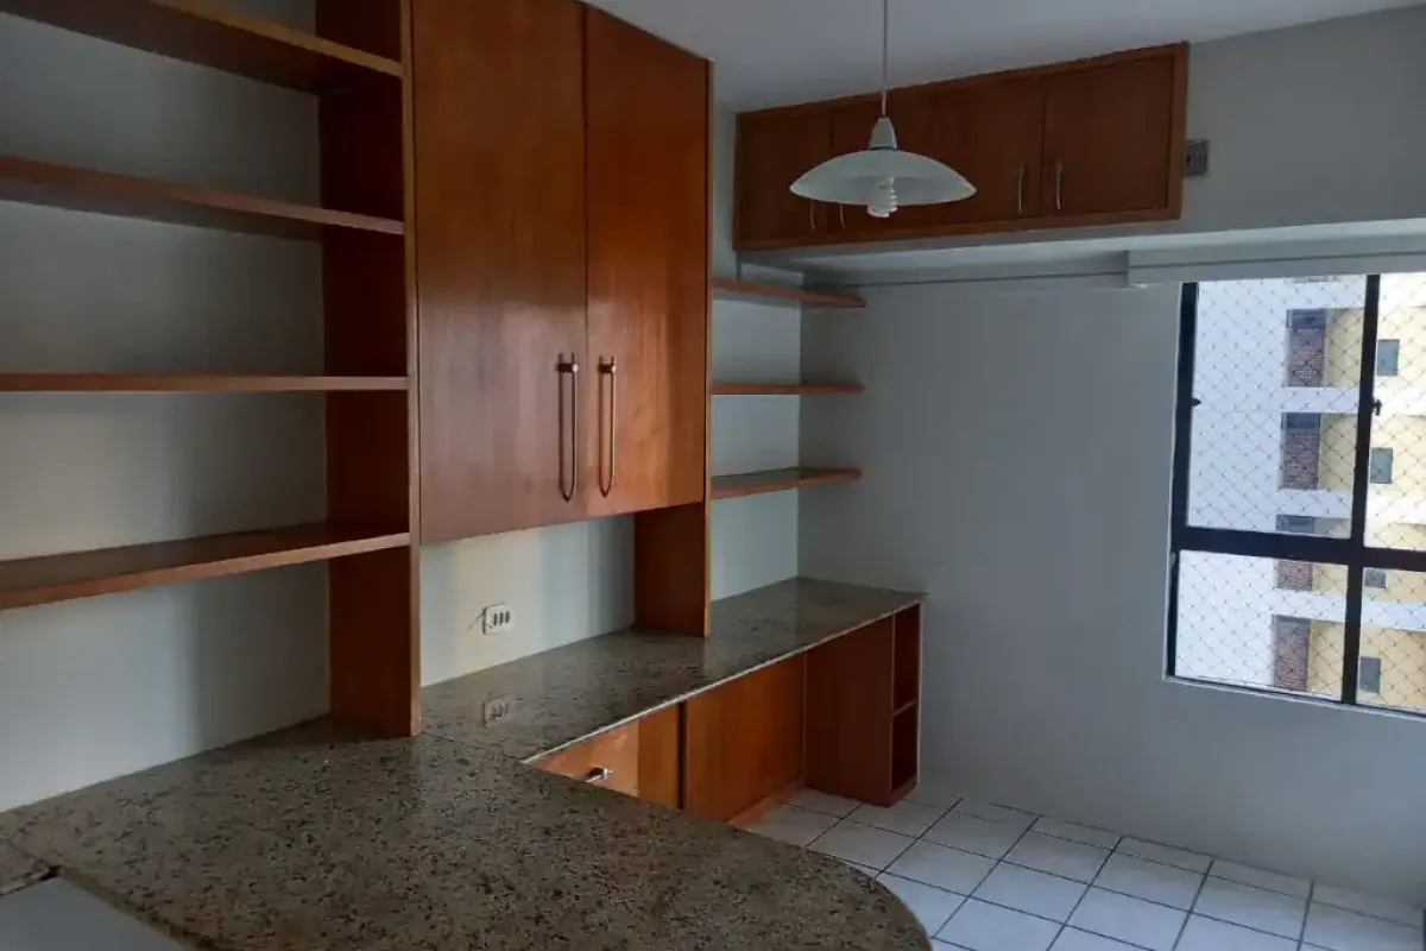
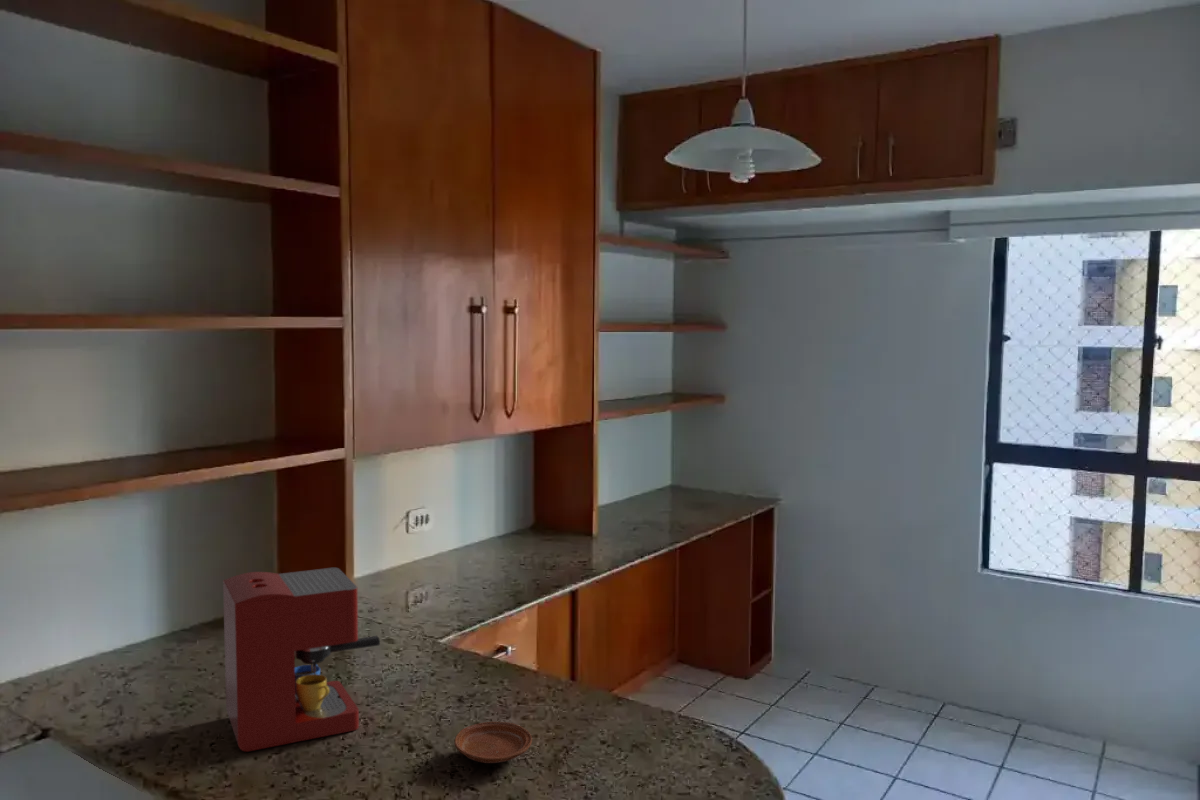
+ coffee maker [222,567,381,753]
+ plate [453,721,533,764]
